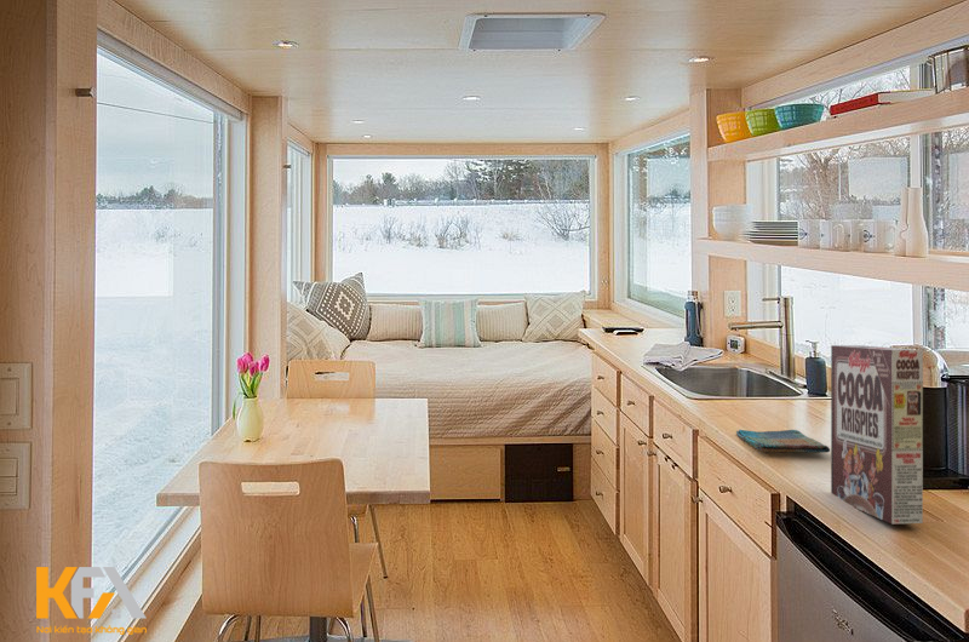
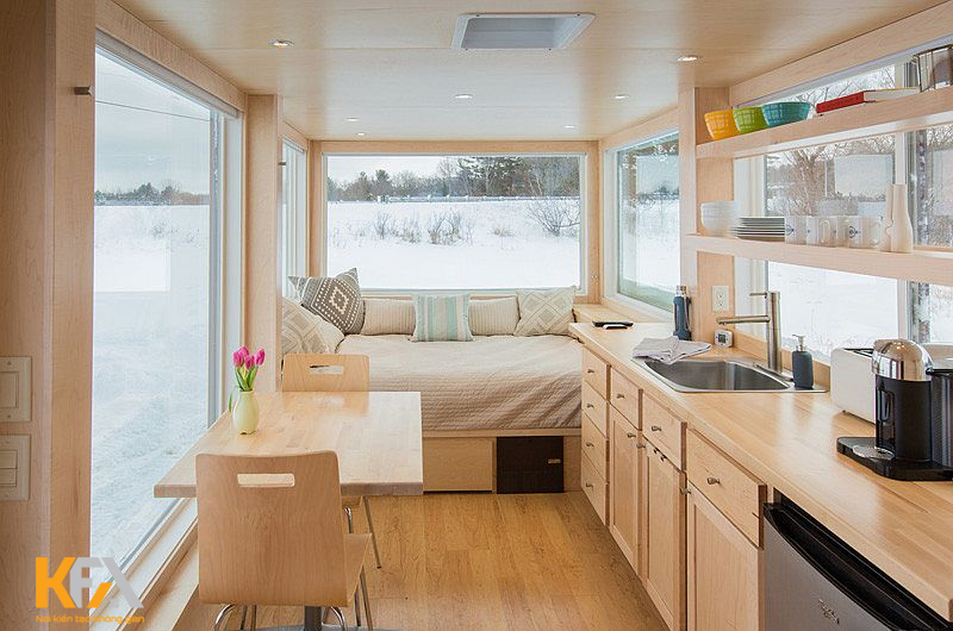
- dish towel [735,429,831,454]
- cereal box [830,344,924,526]
